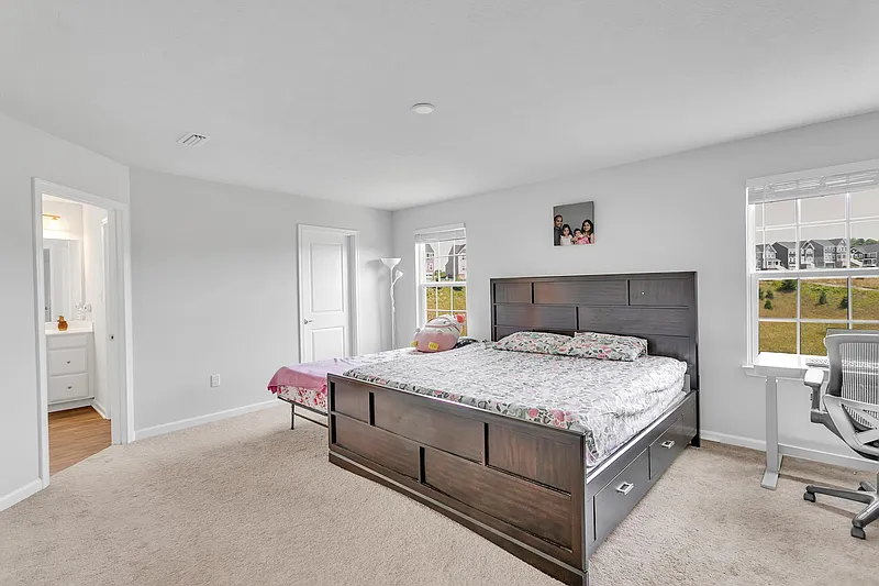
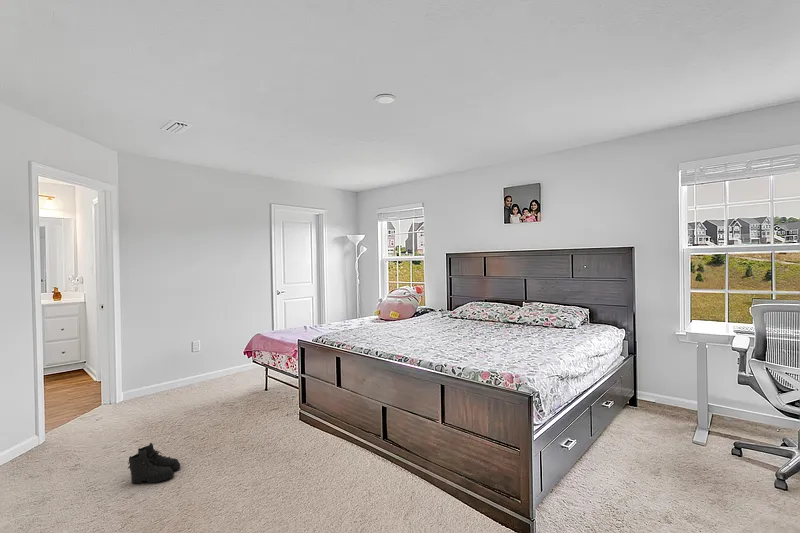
+ boots [127,442,182,484]
